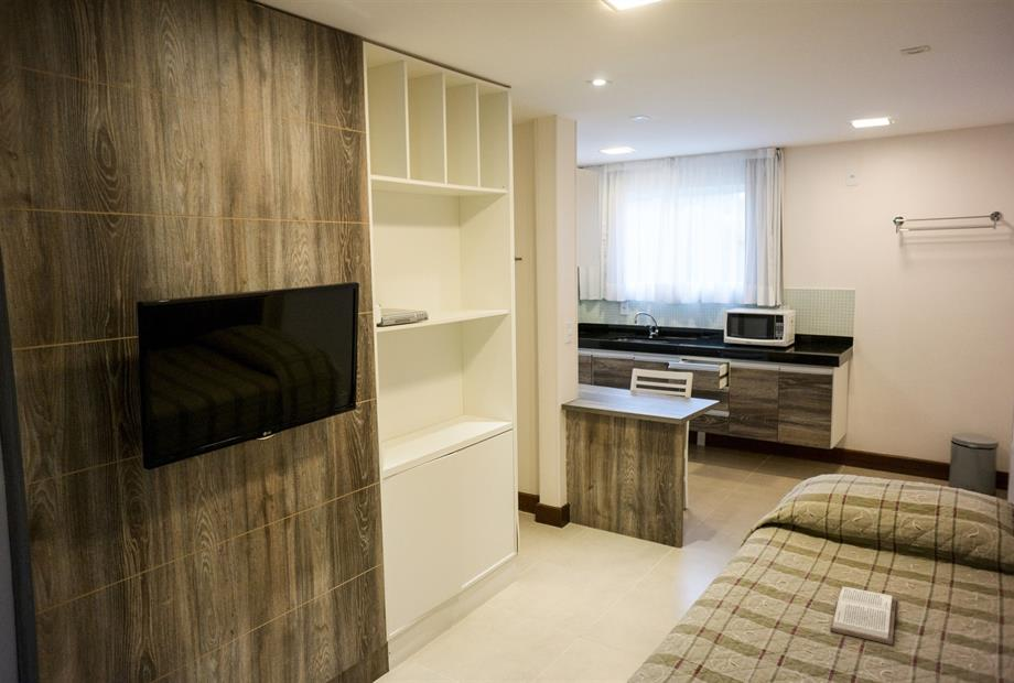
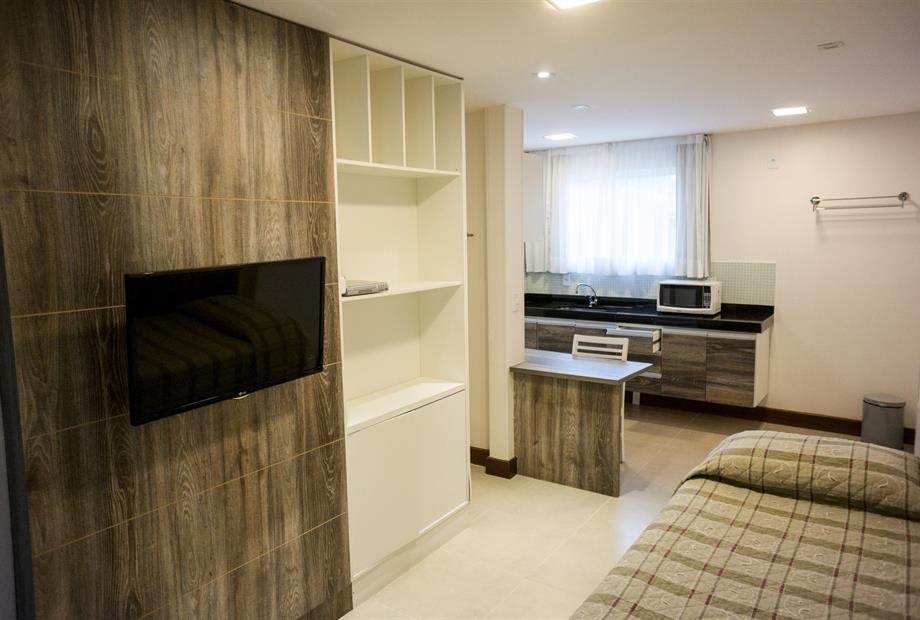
- book [829,585,897,646]
